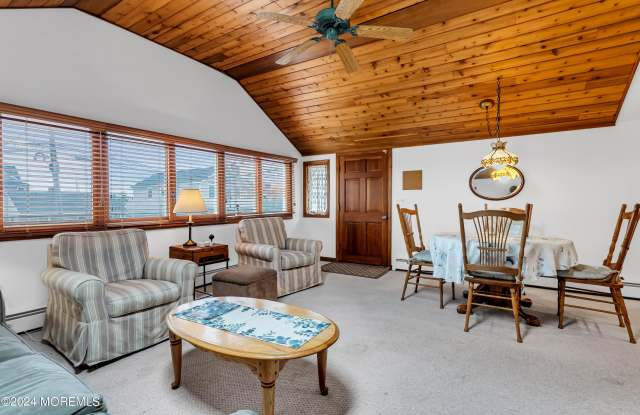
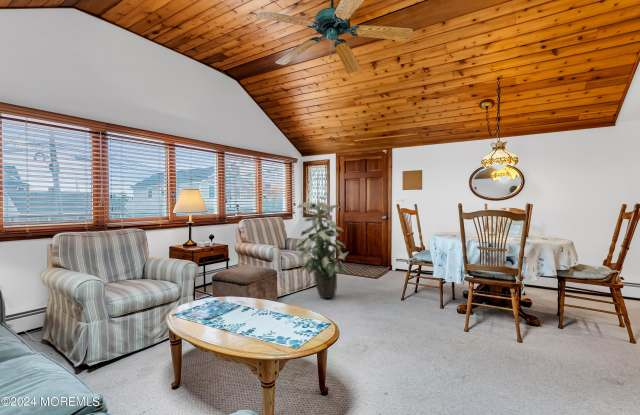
+ indoor plant [295,196,350,299]
